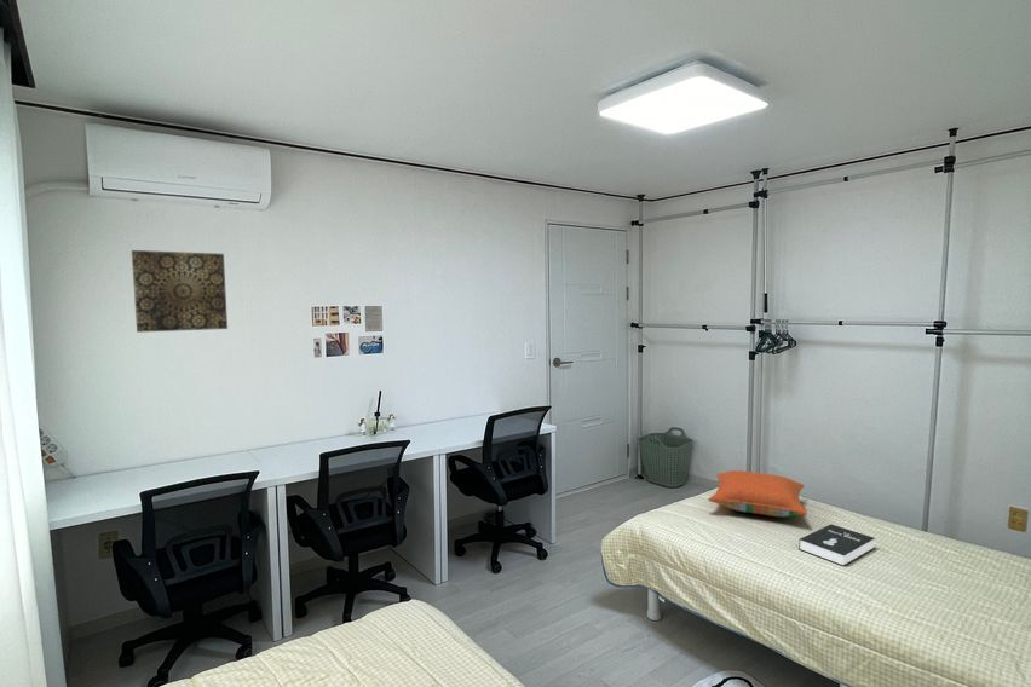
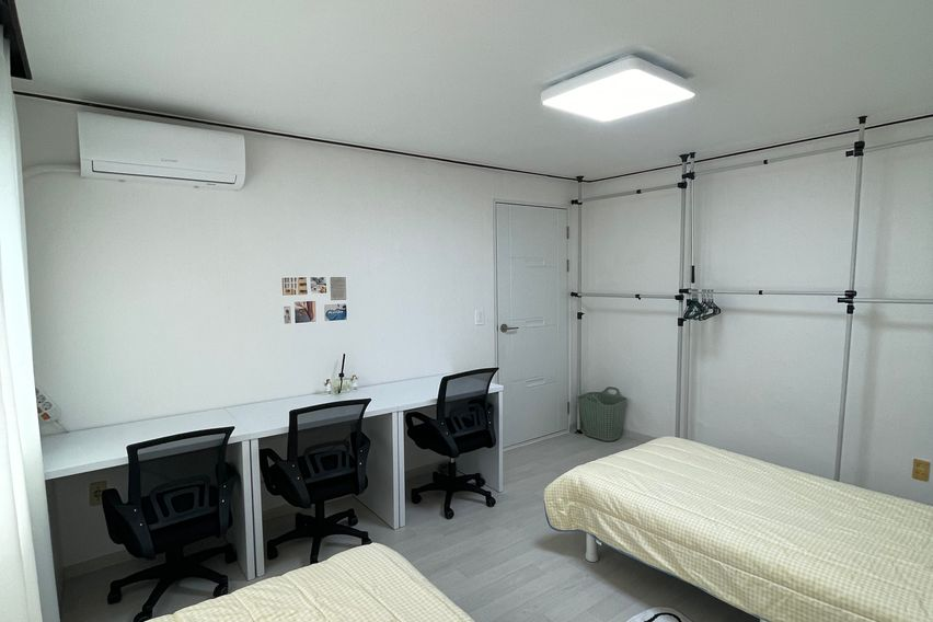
- booklet [797,523,876,567]
- wall art [131,249,229,334]
- pillow [707,469,808,518]
